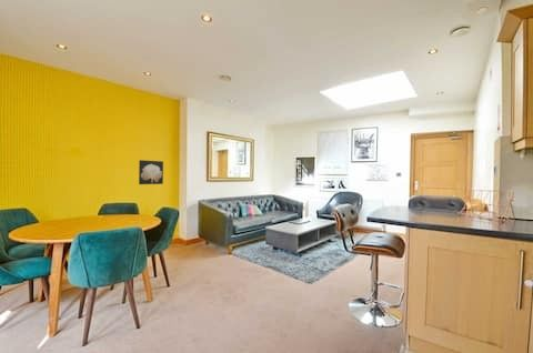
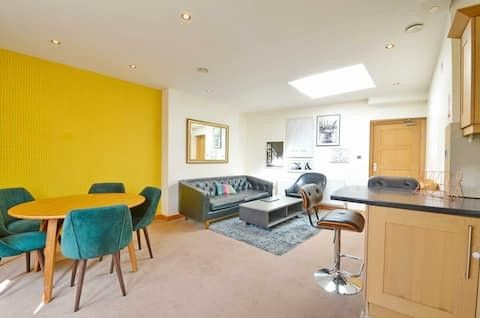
- wall art [138,159,164,185]
